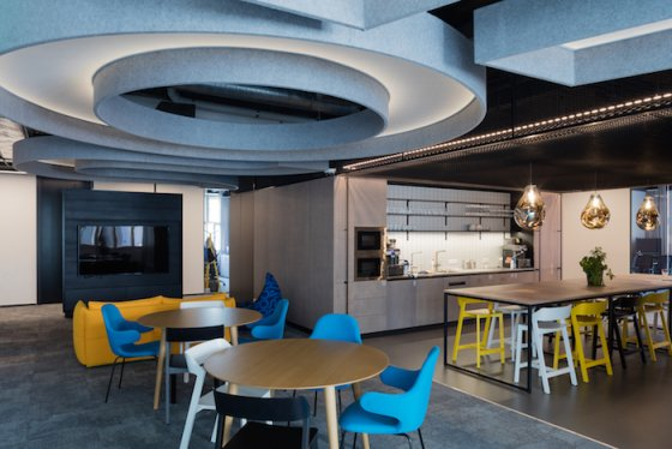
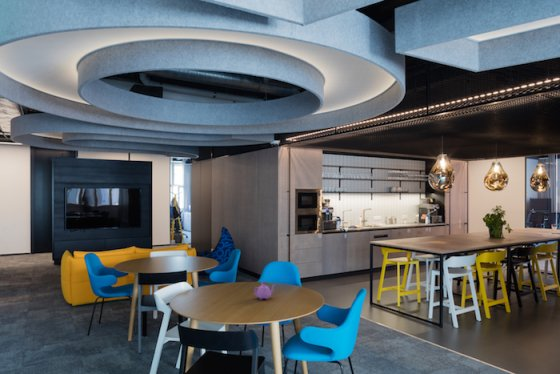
+ teapot [253,282,276,301]
